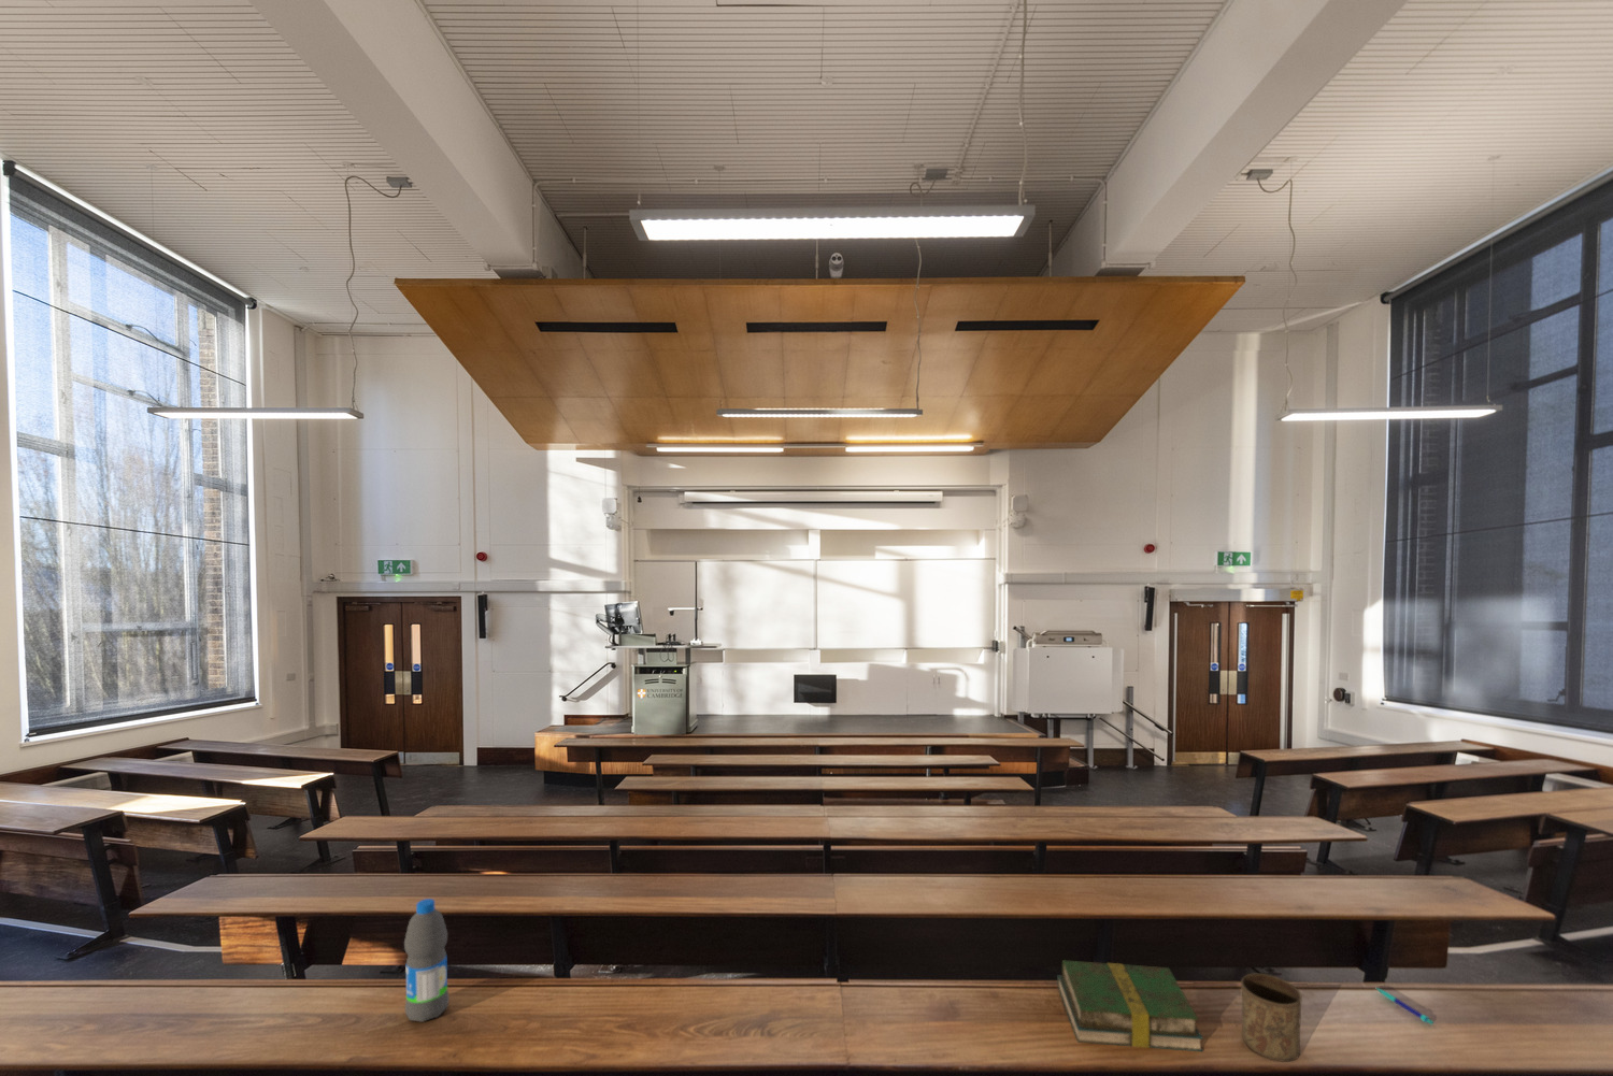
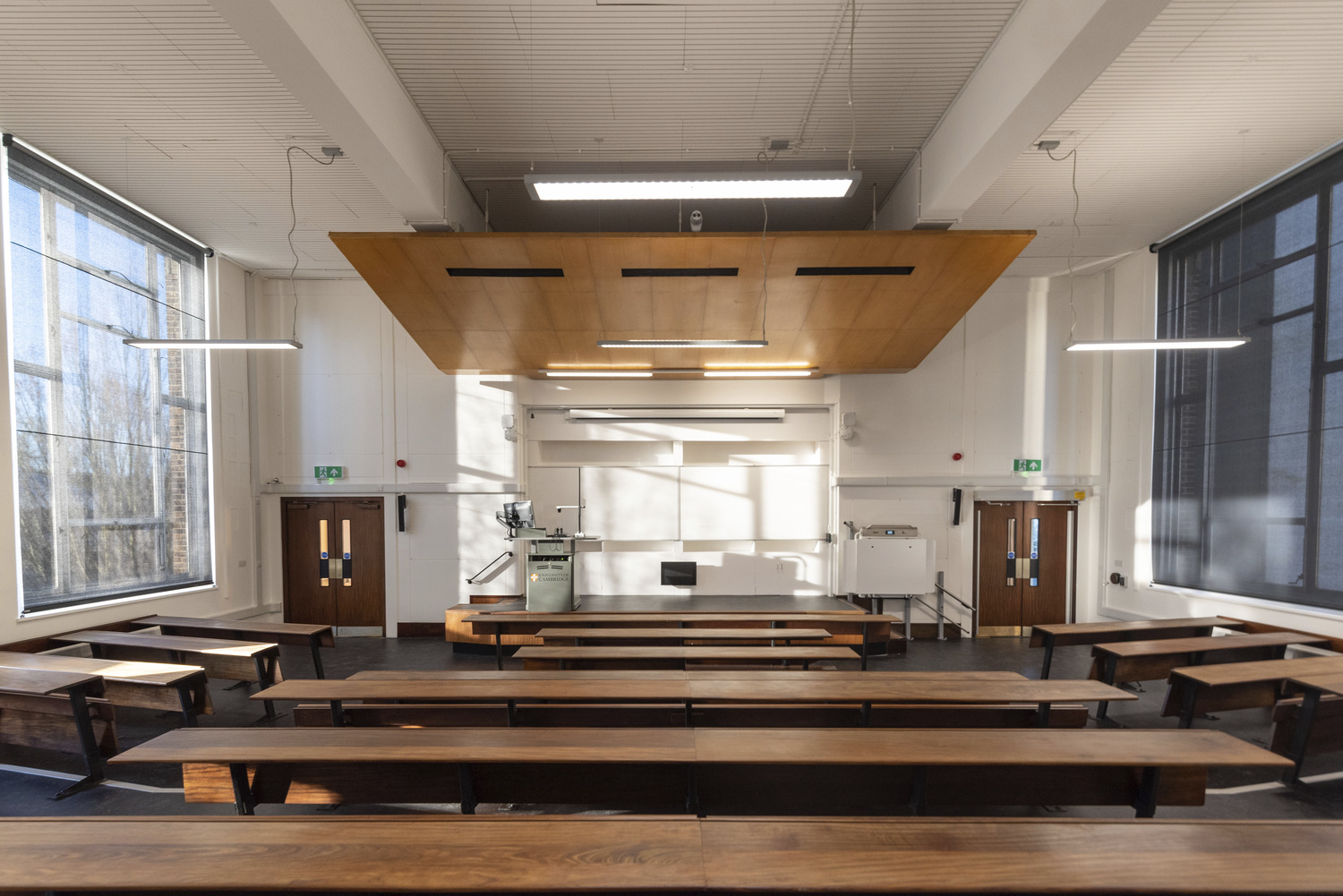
- water bottle [404,897,450,1023]
- book [1056,958,1205,1052]
- pen [1375,987,1434,1026]
- cup [1239,973,1303,1063]
